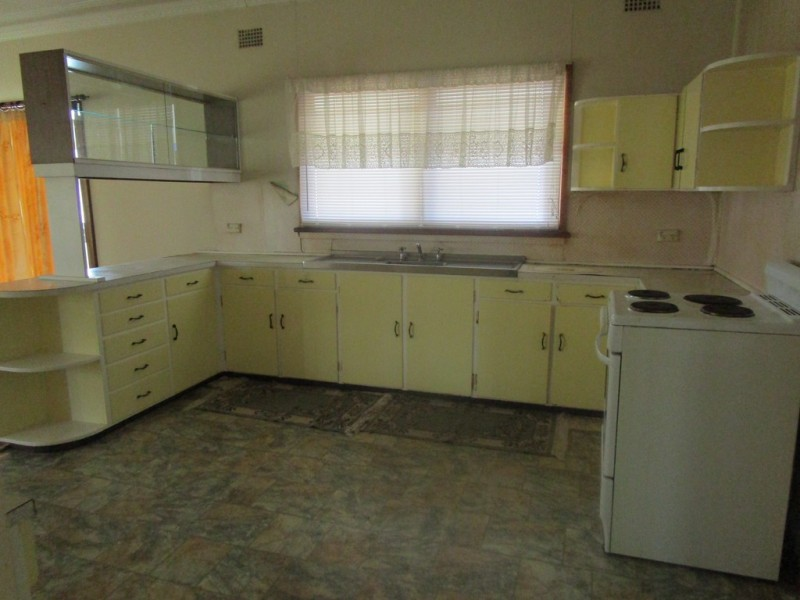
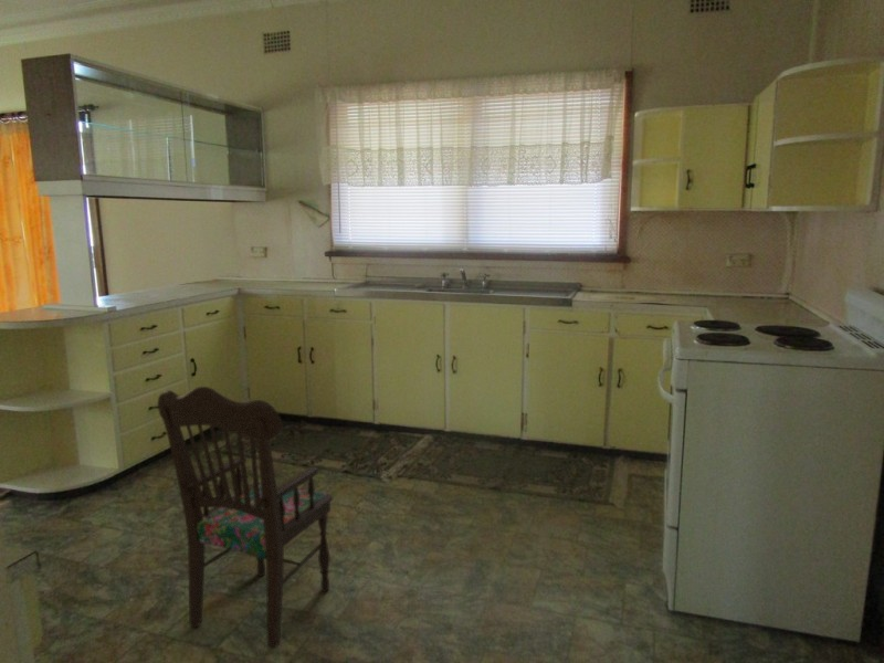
+ dining chair [157,386,334,650]
